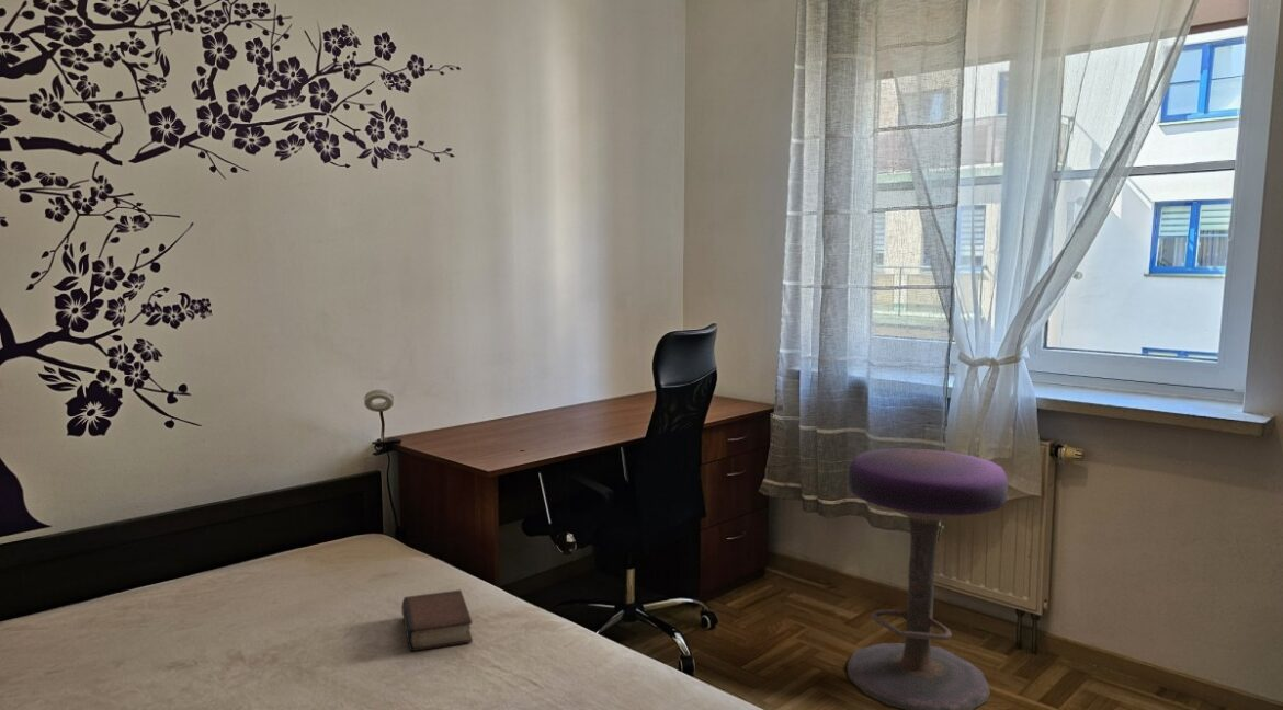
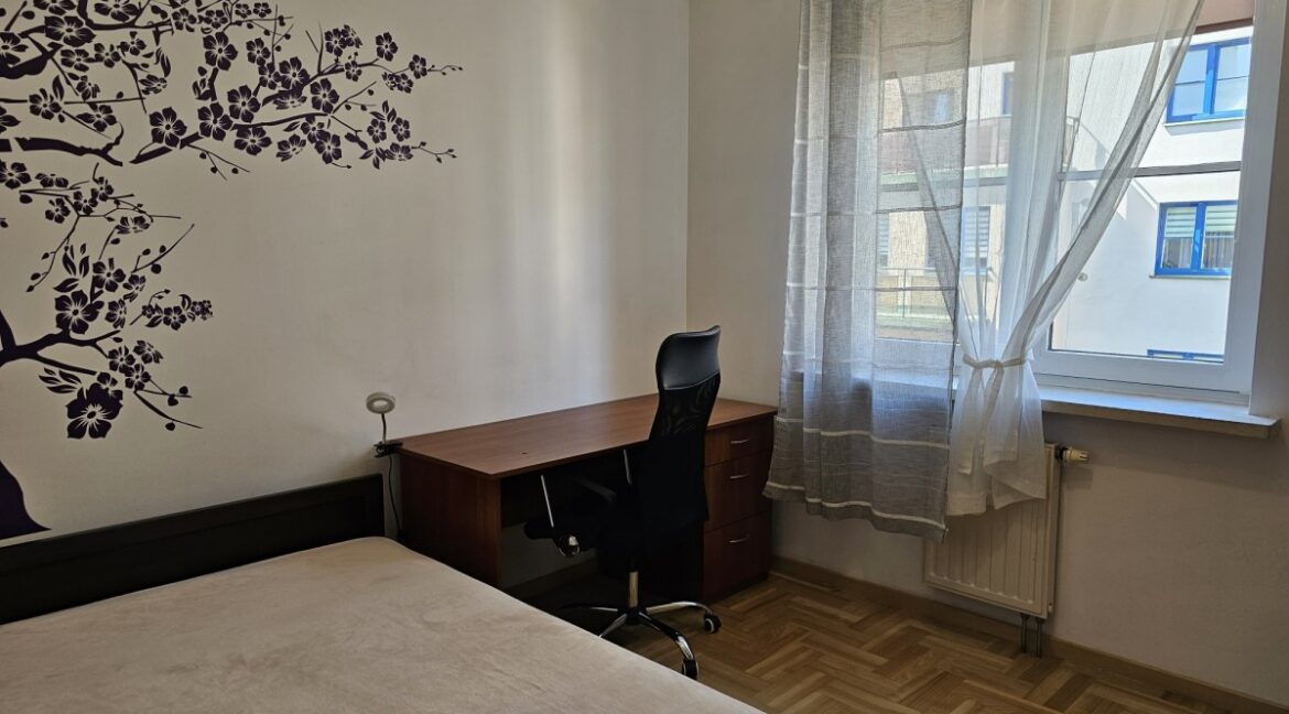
- book [400,589,474,652]
- stool [847,447,1009,710]
